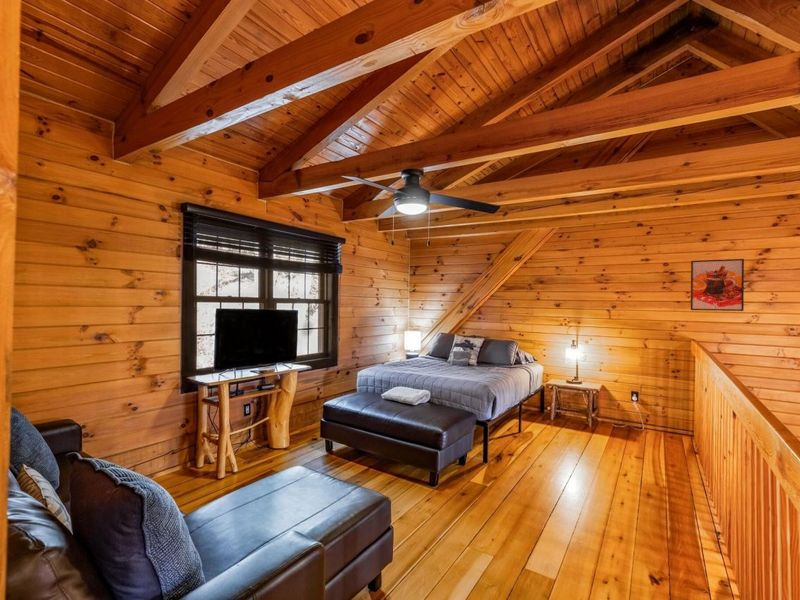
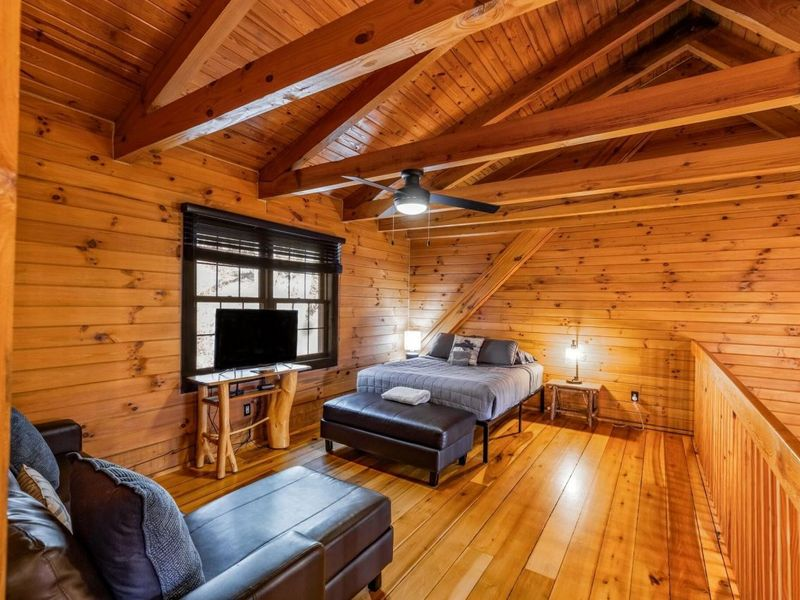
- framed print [690,258,745,312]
